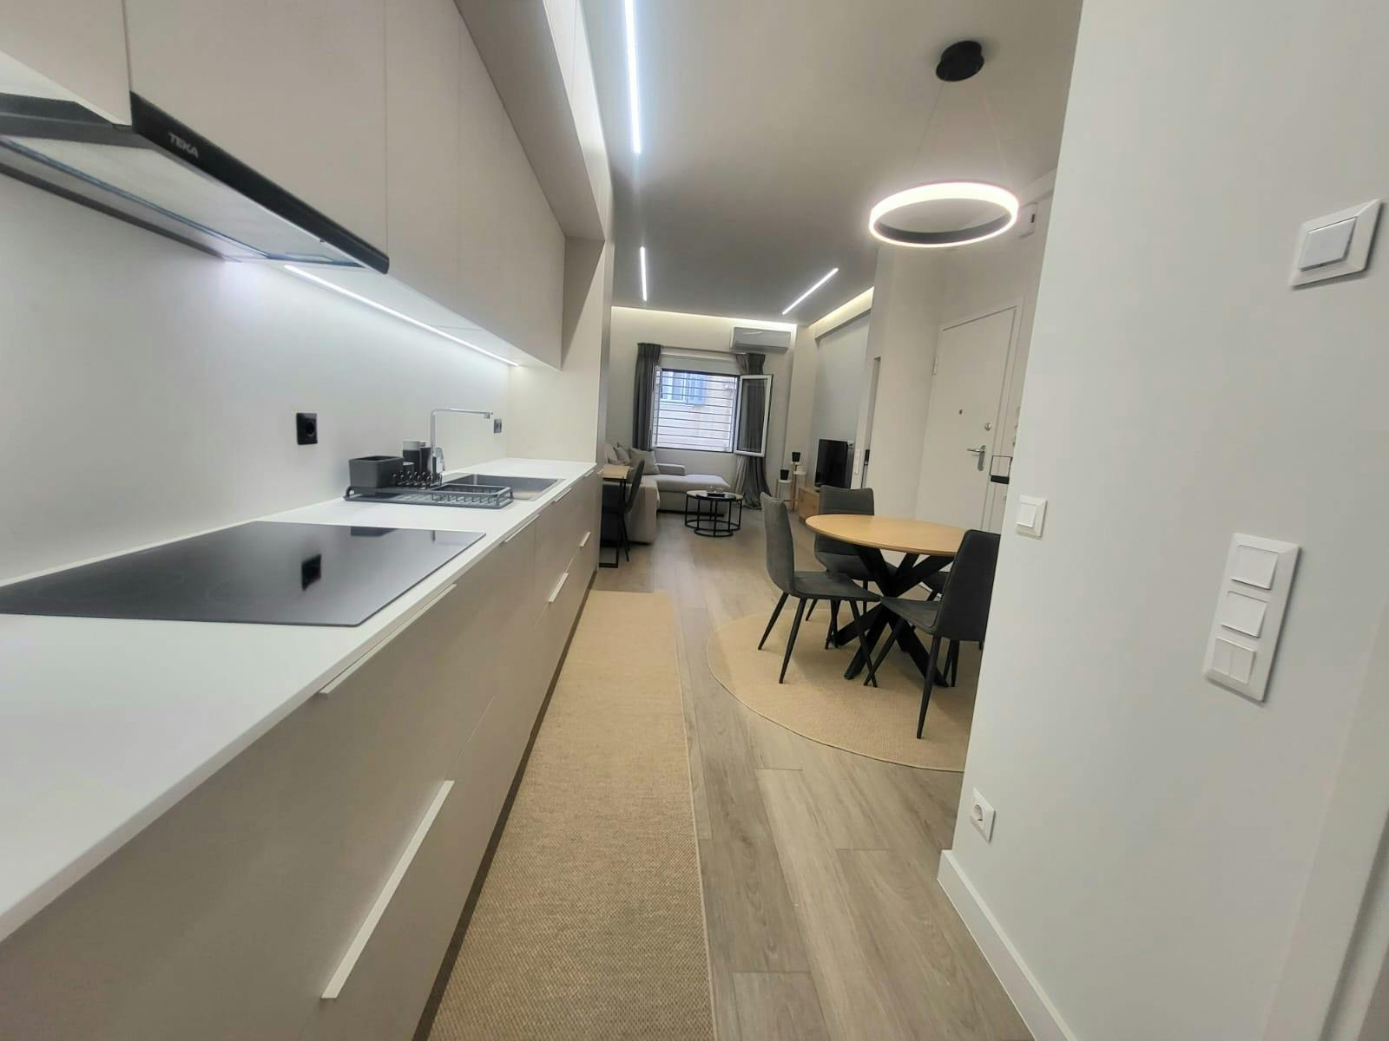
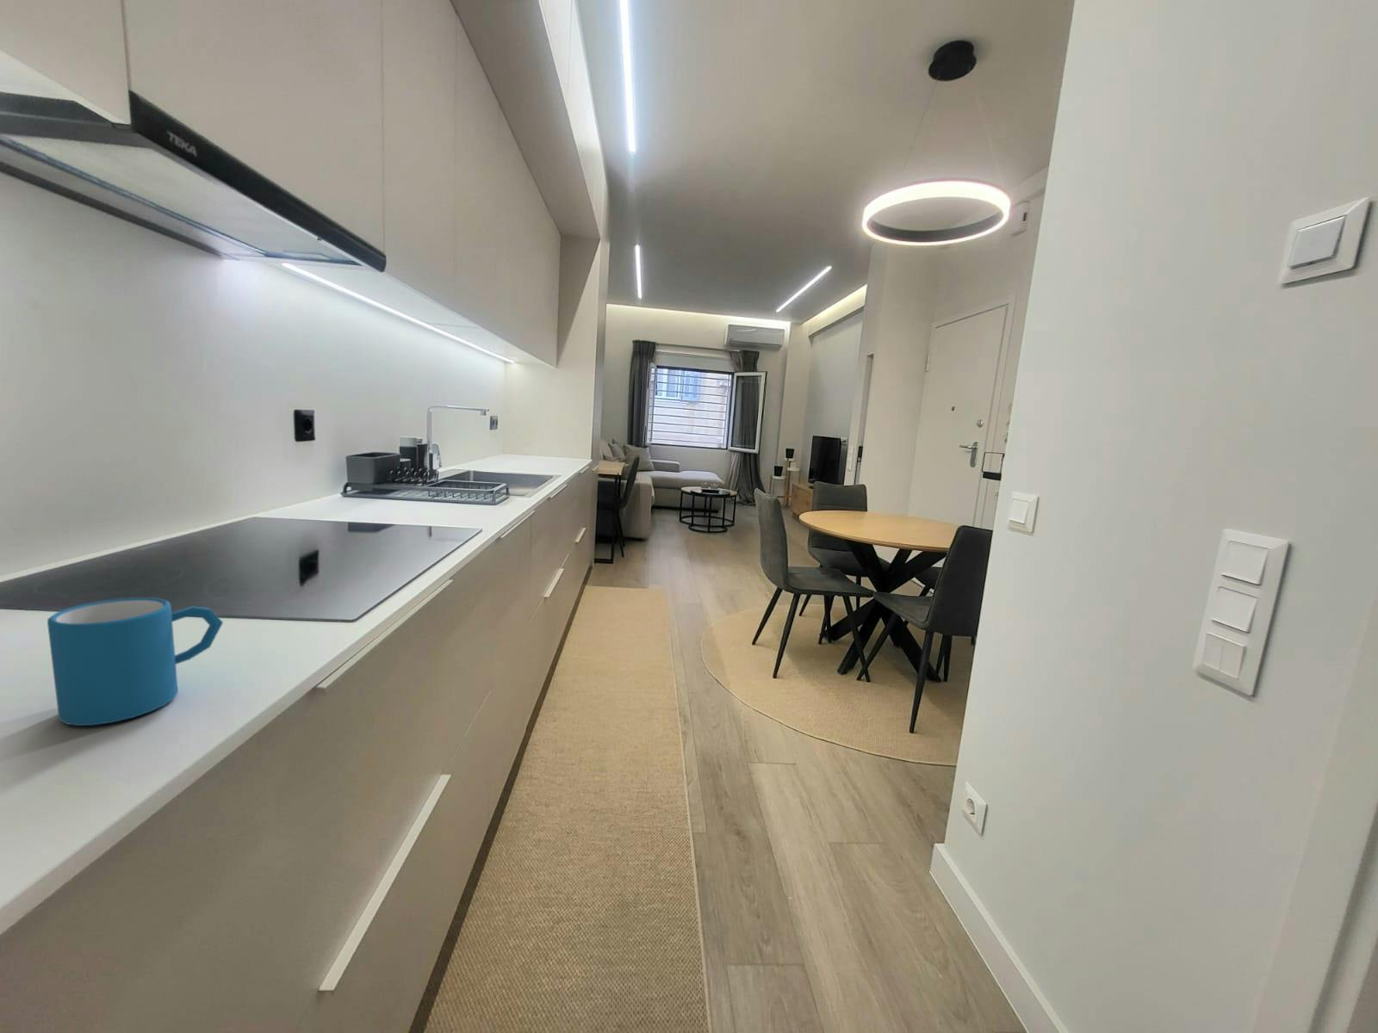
+ mug [47,597,224,727]
